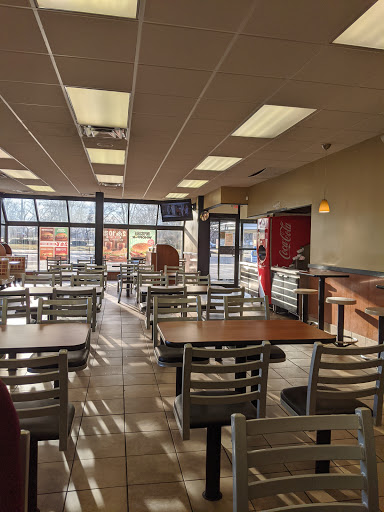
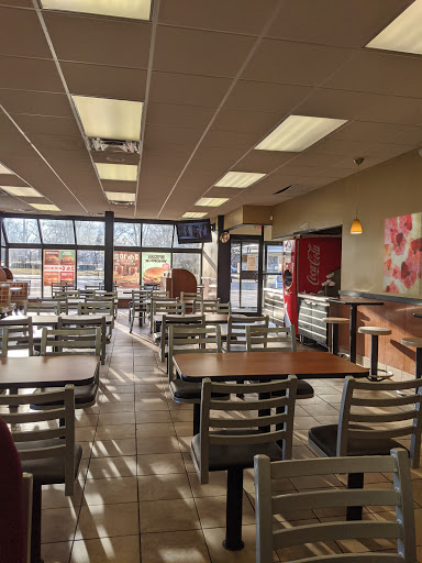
+ wall art [382,211,422,296]
